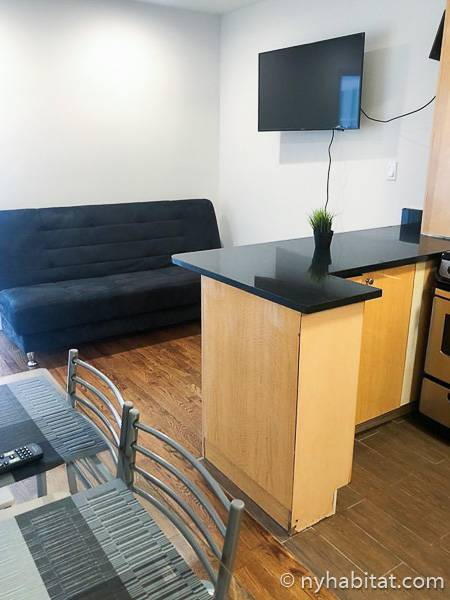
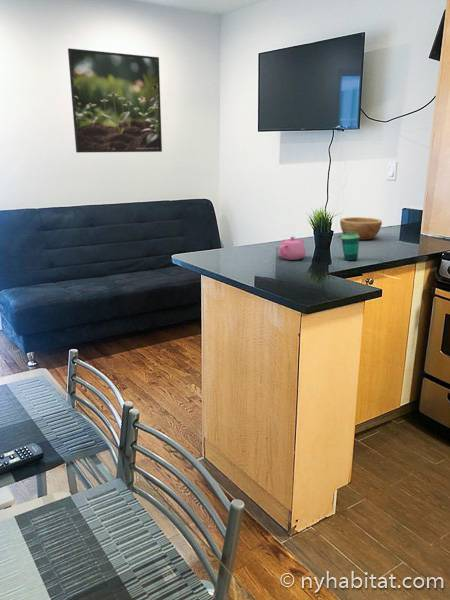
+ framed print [67,47,163,154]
+ bowl [339,216,383,241]
+ cup [340,232,360,262]
+ teapot [277,236,307,261]
